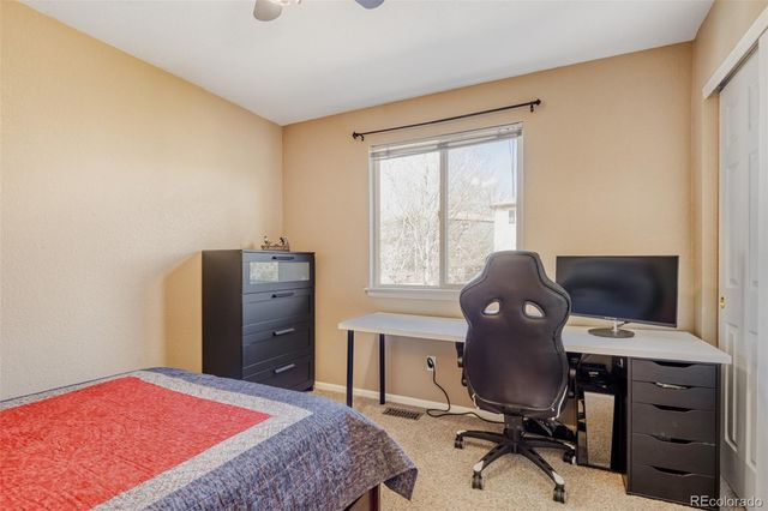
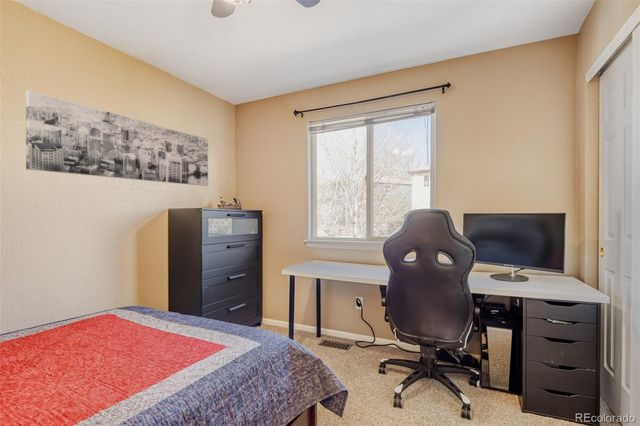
+ wall art [25,89,209,187]
